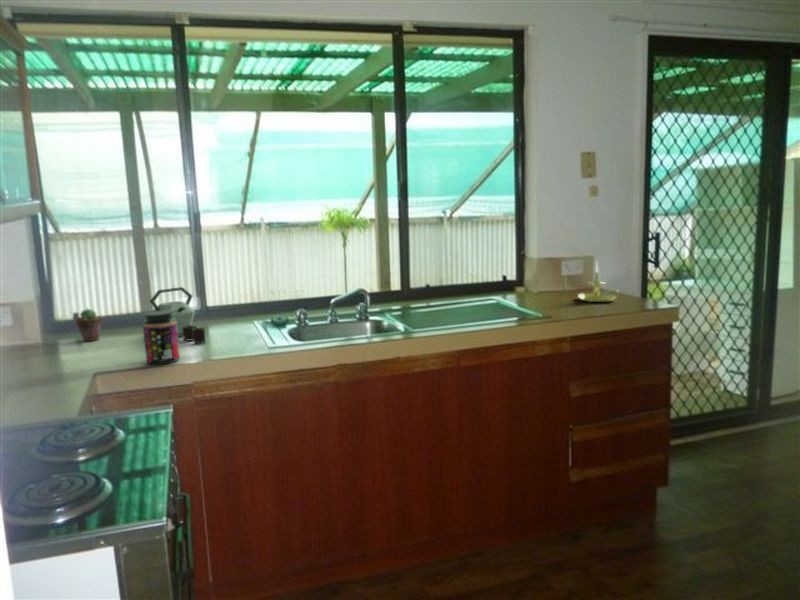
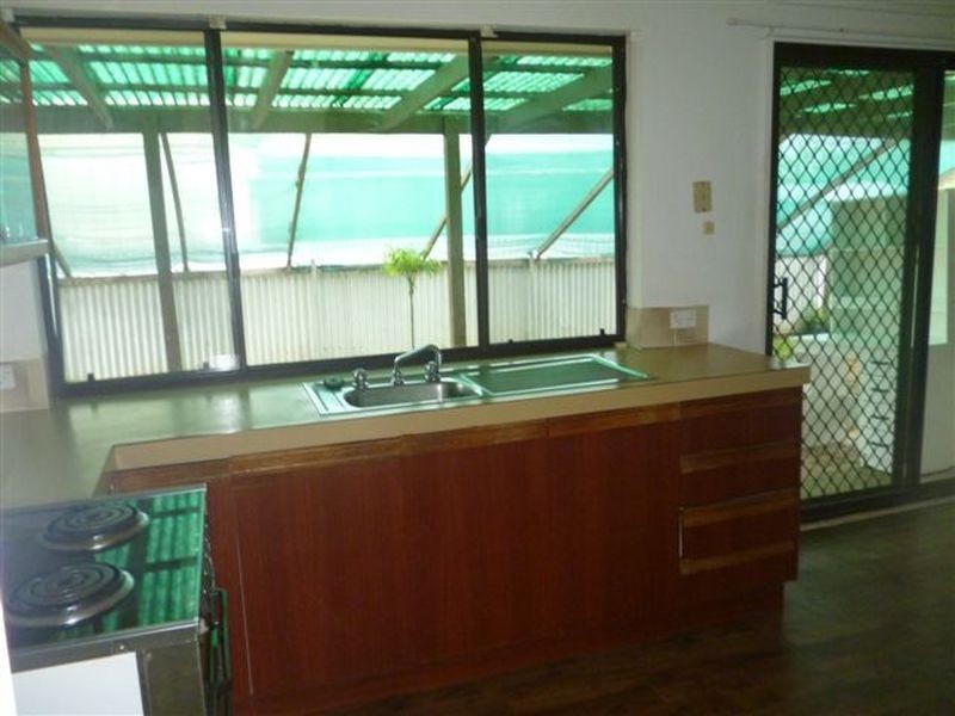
- candle holder [577,261,623,303]
- kettle [148,286,207,344]
- potted succulent [75,308,104,342]
- jar [142,311,181,365]
